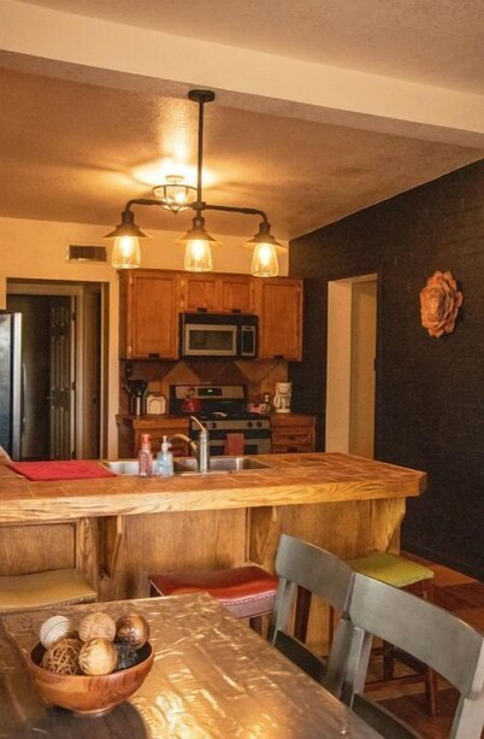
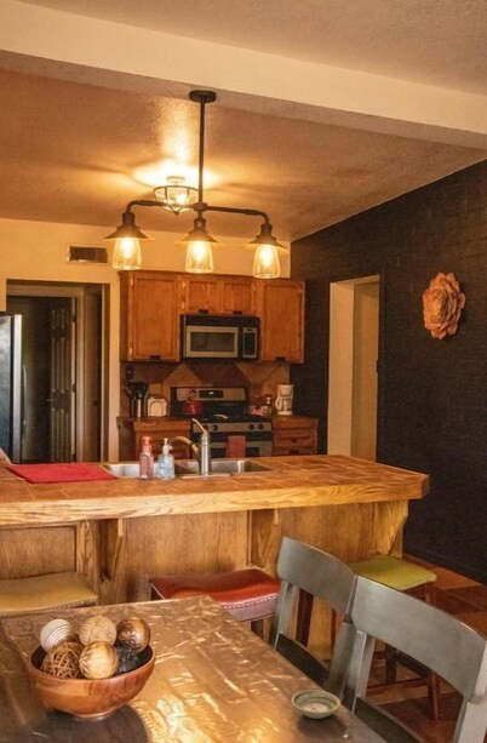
+ saucer [290,688,342,720]
